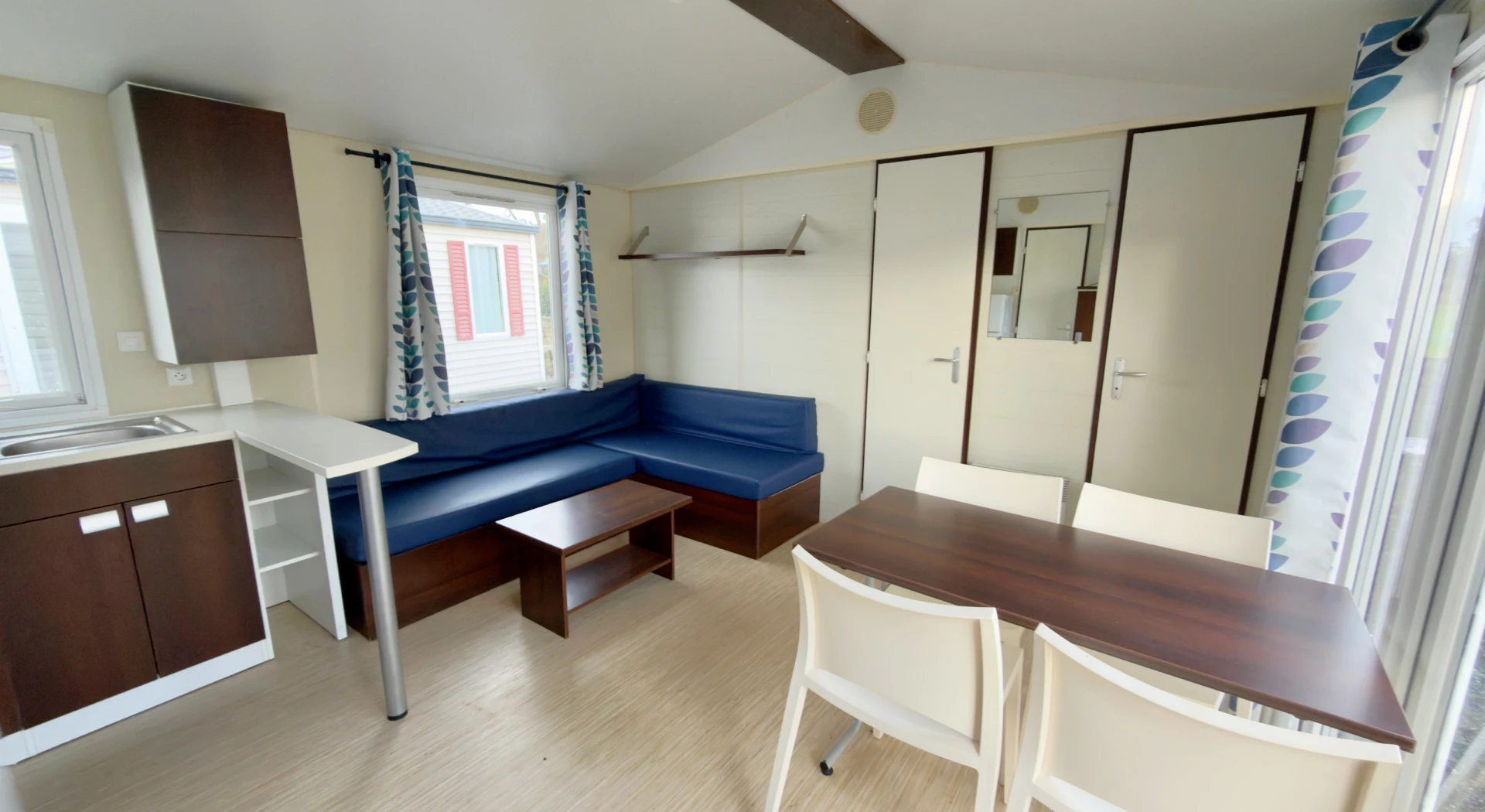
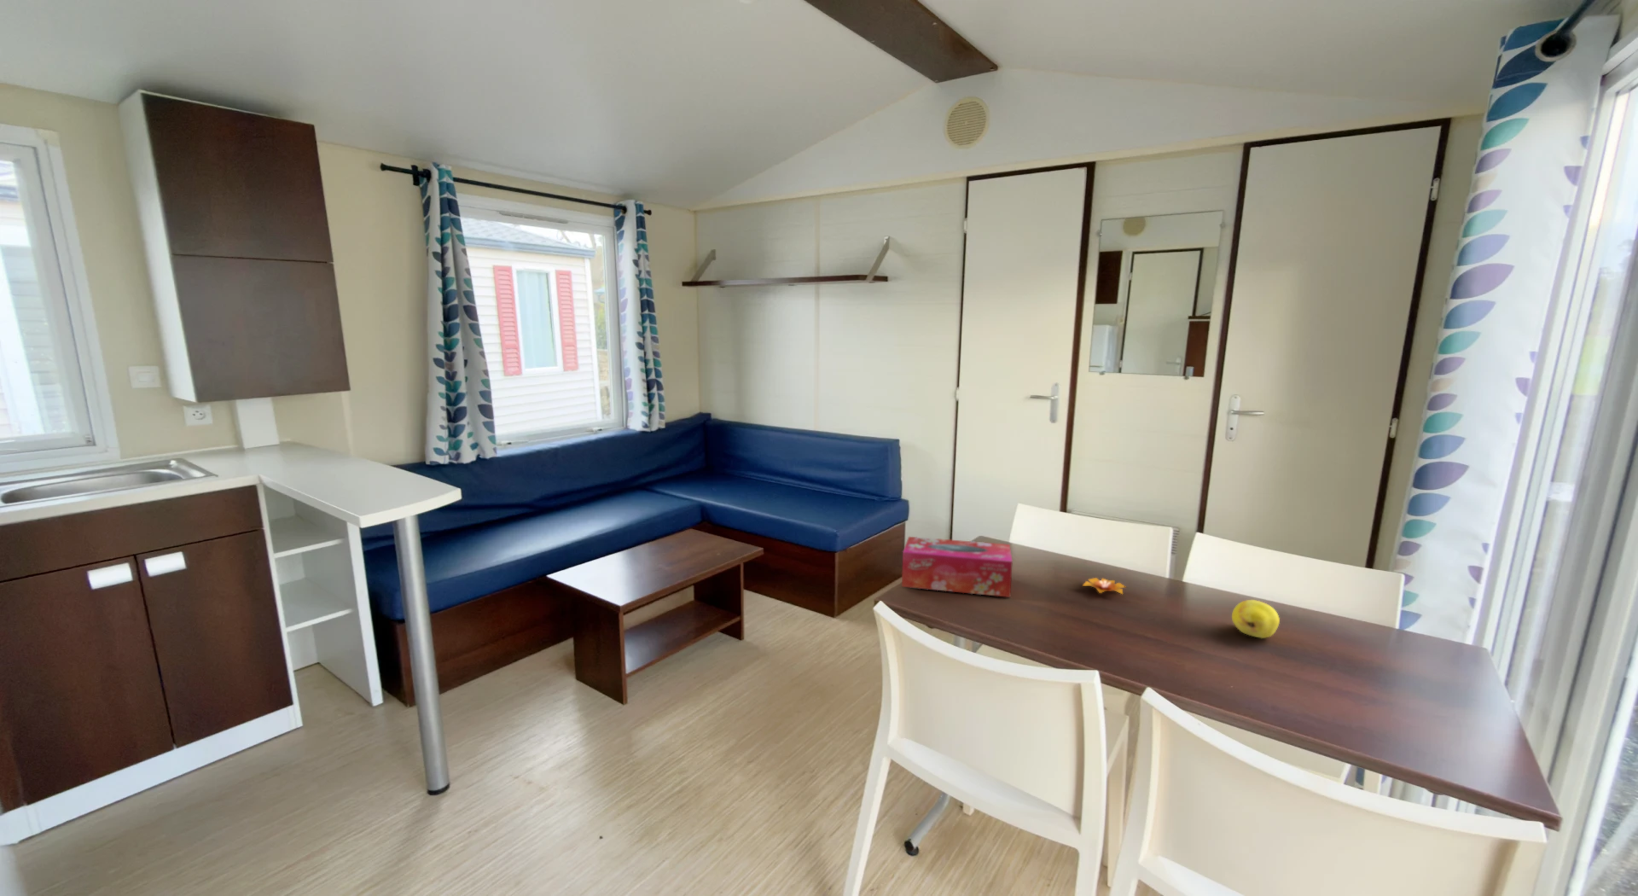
+ flower [1082,577,1127,595]
+ tissue box [901,536,1014,598]
+ fruit [1231,599,1281,639]
